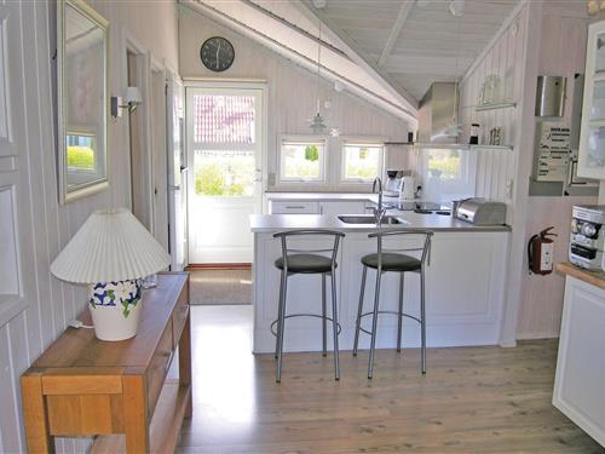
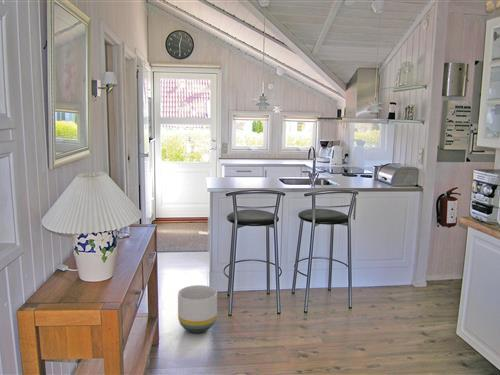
+ planter [177,284,218,334]
